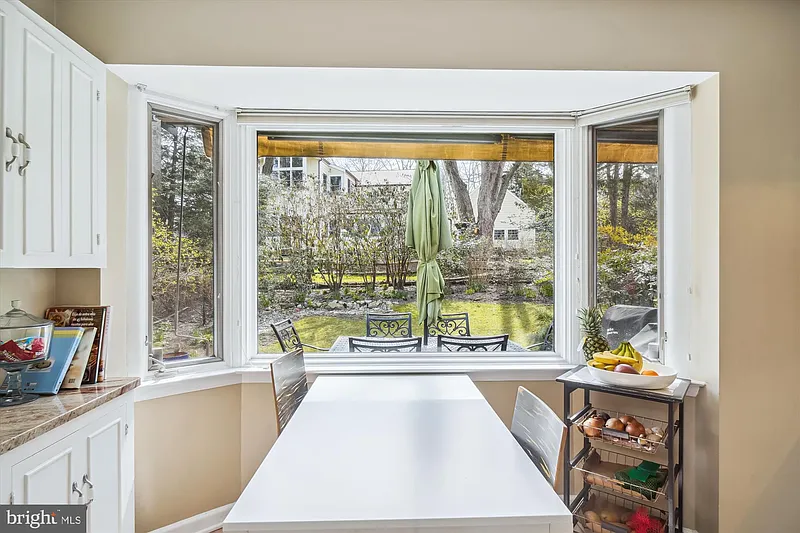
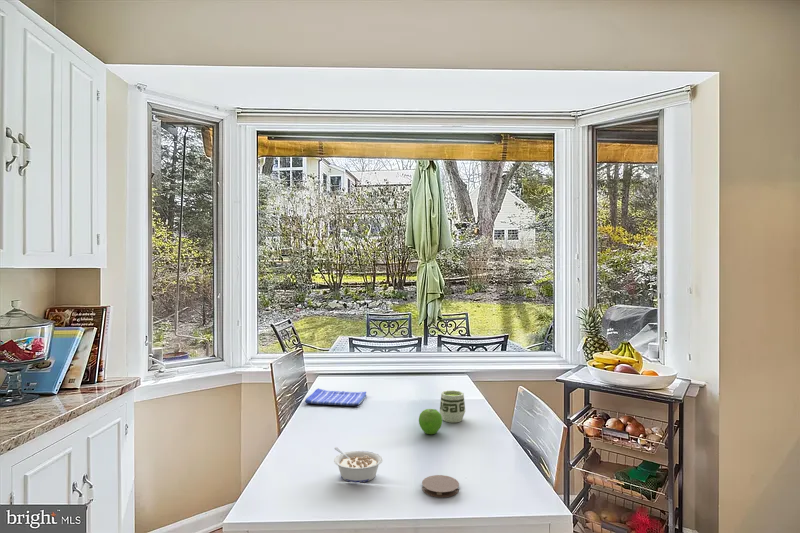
+ legume [333,446,384,484]
+ cup [439,390,466,424]
+ fruit [418,408,443,435]
+ dish towel [304,388,367,406]
+ coaster [421,474,460,498]
